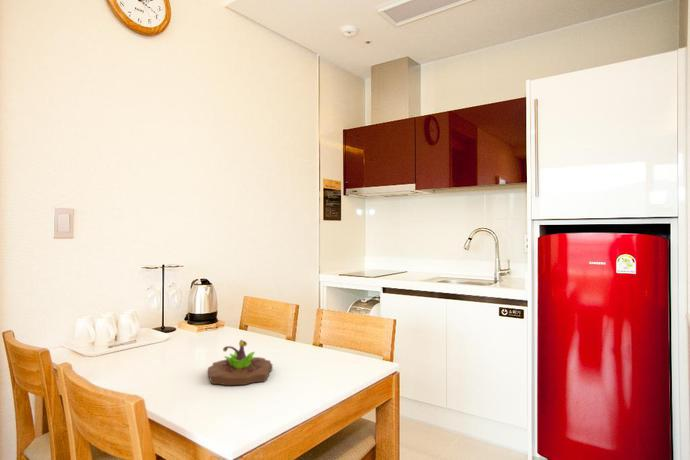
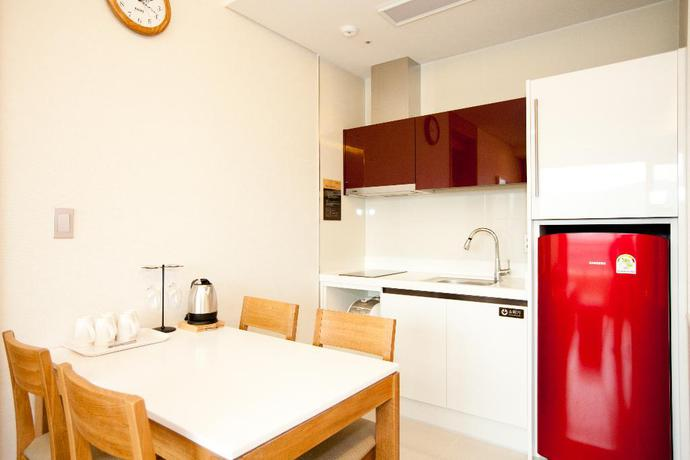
- succulent planter [207,339,273,386]
